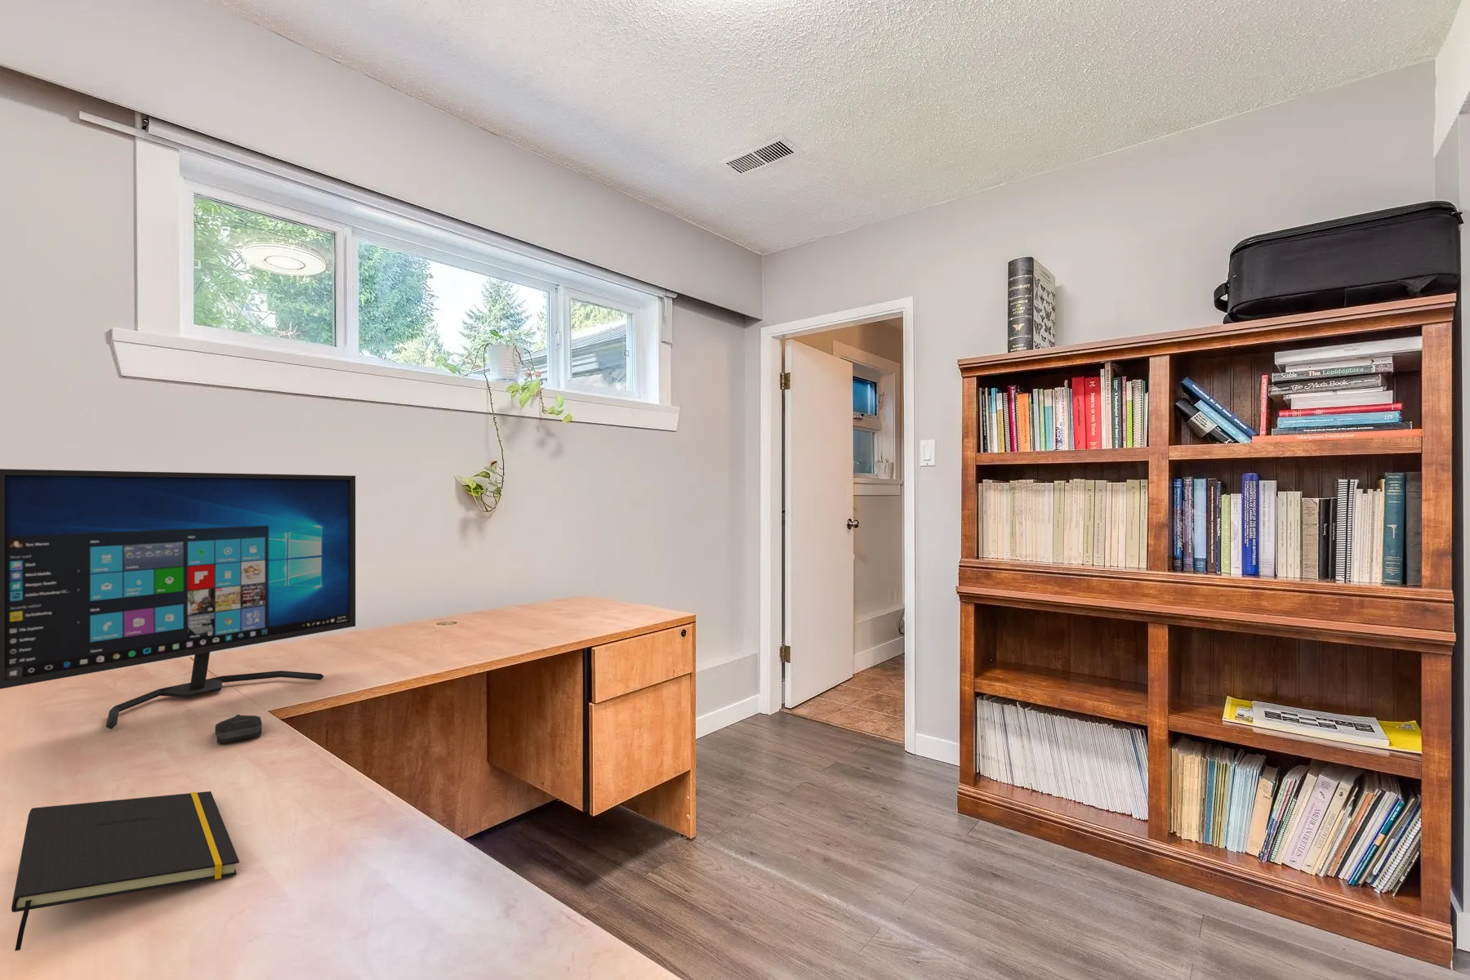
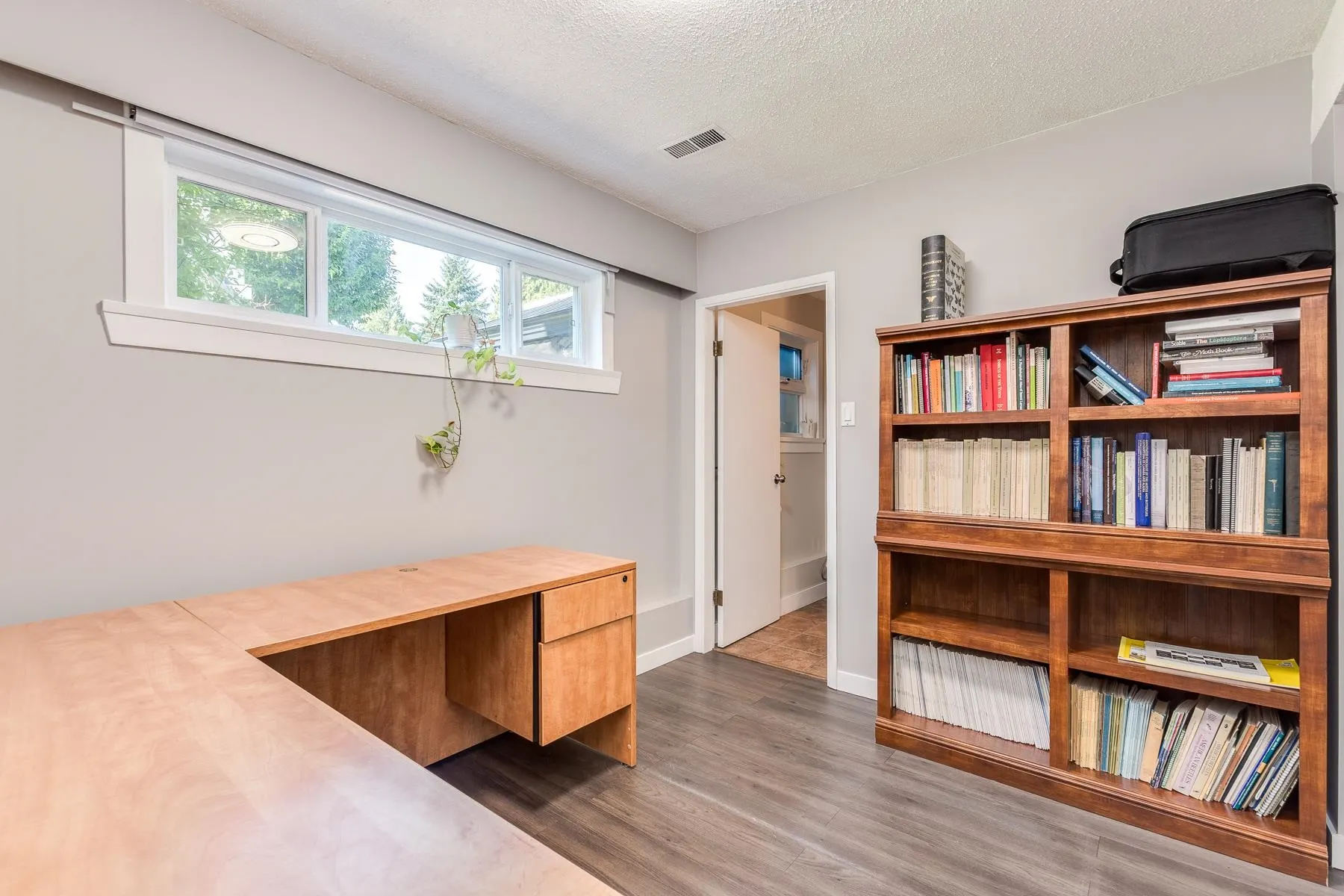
- computer mouse [214,714,262,744]
- computer monitor [0,468,357,731]
- notepad [11,791,241,952]
